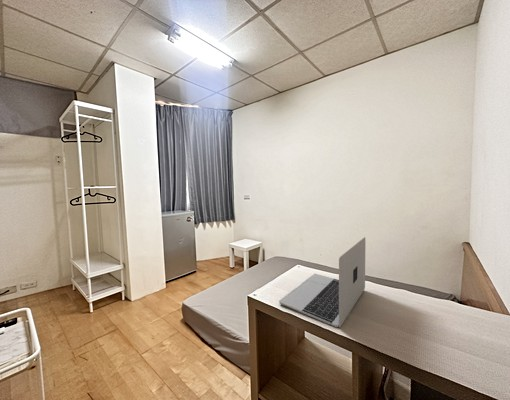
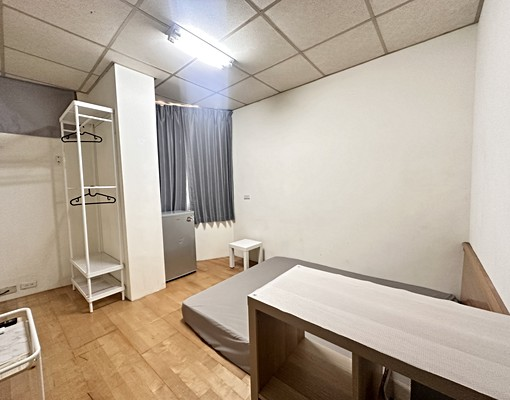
- laptop [278,236,366,328]
